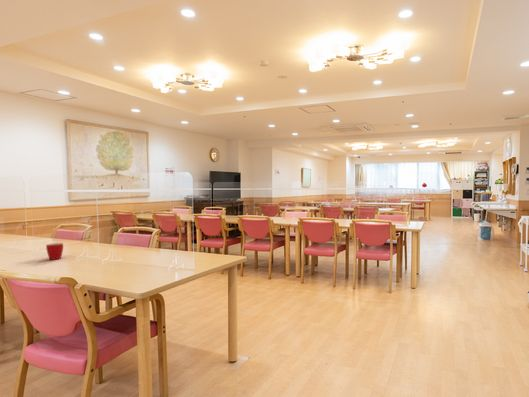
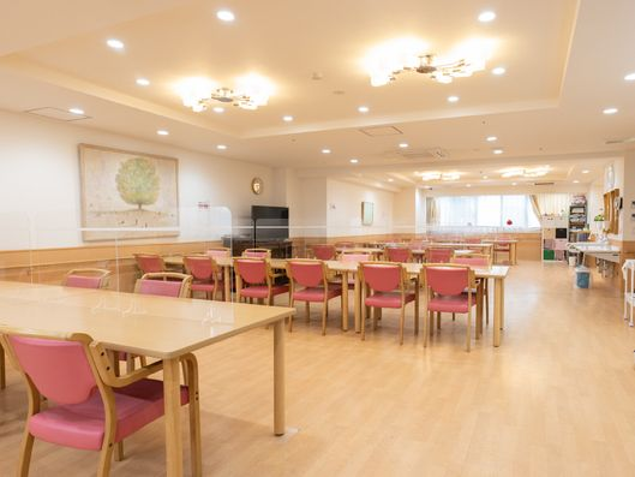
- mug [45,242,64,261]
